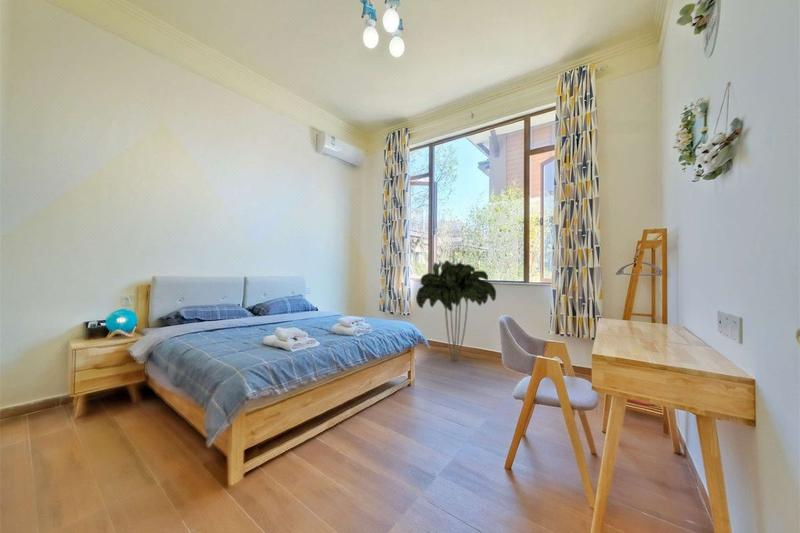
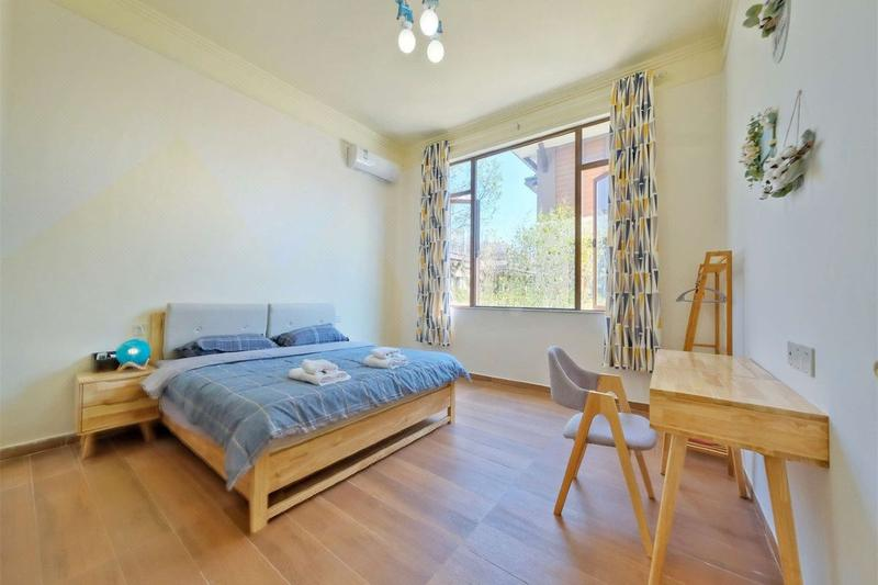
- indoor plant [415,259,497,362]
